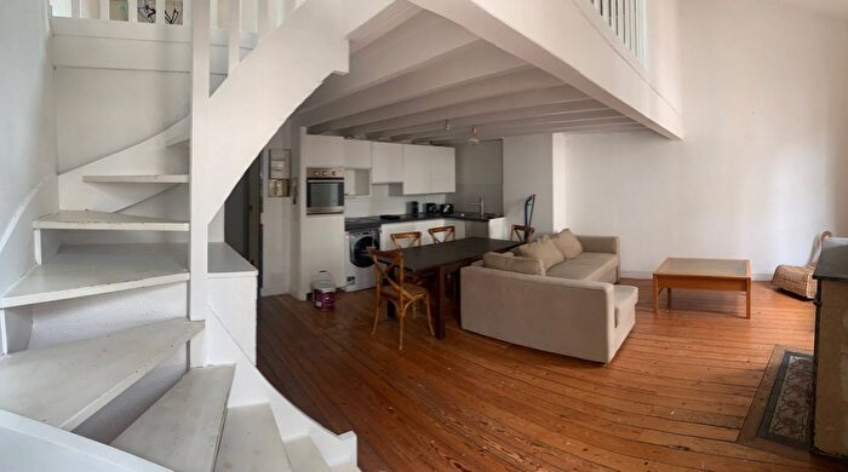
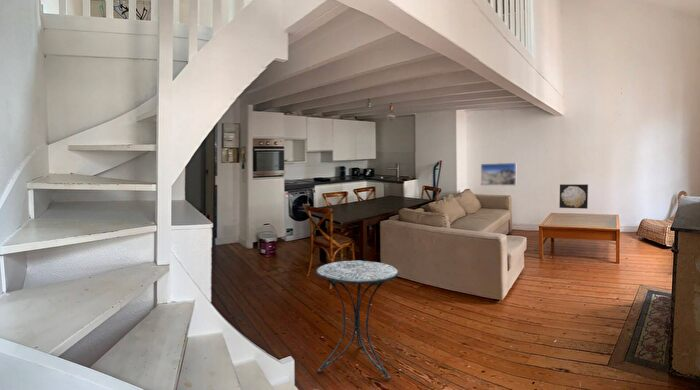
+ wall art [558,183,589,210]
+ side table [315,259,399,379]
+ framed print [480,162,517,186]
